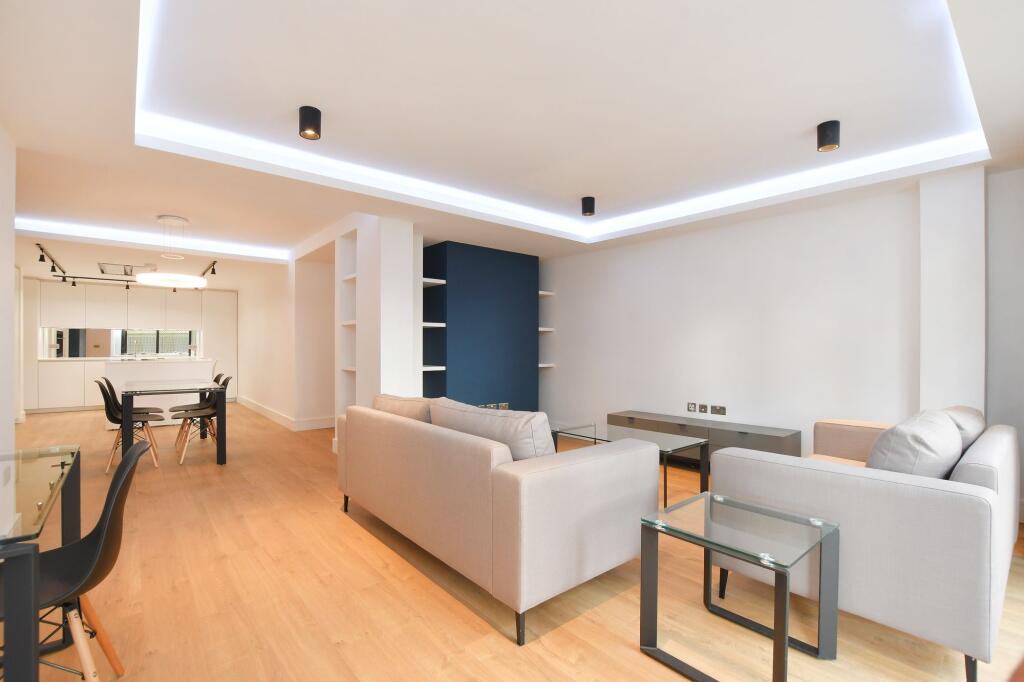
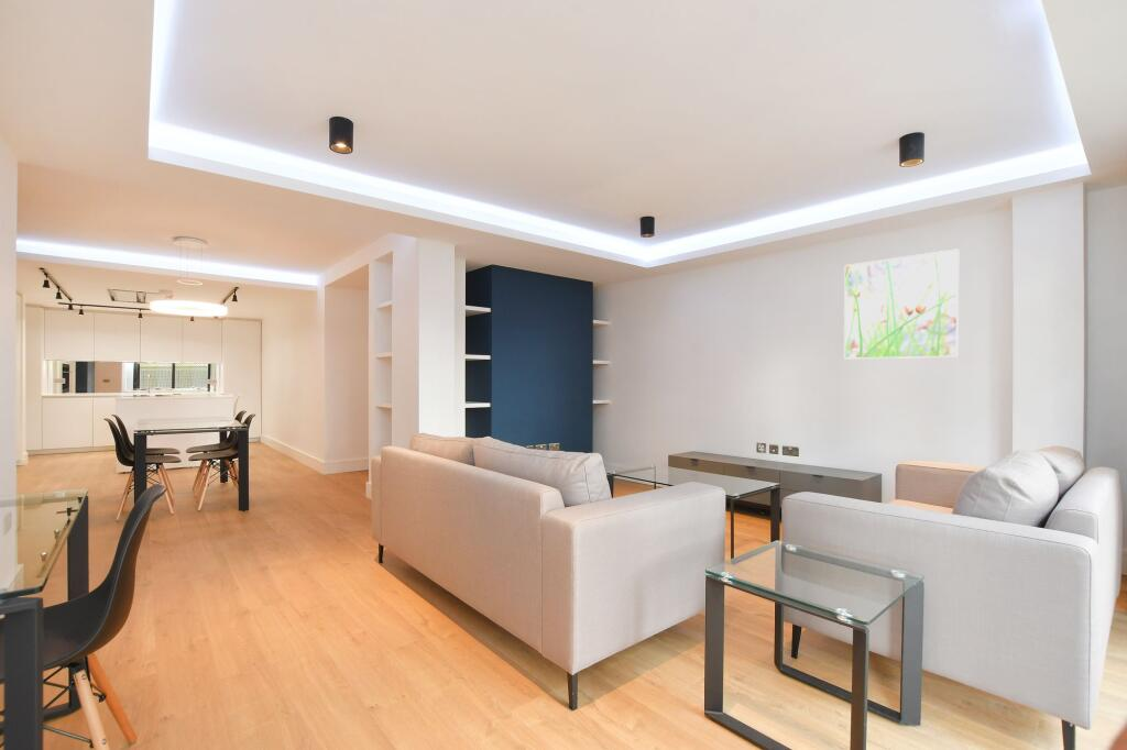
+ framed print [843,247,960,360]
